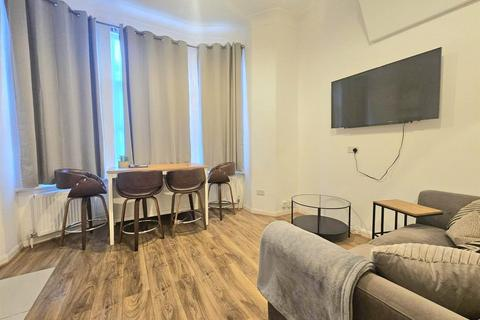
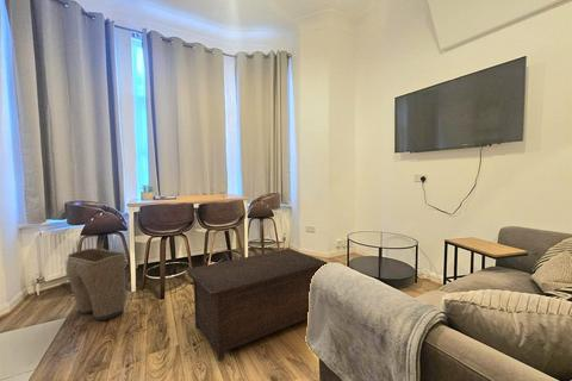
+ cabinet [186,248,329,362]
+ laundry basket [66,248,126,321]
